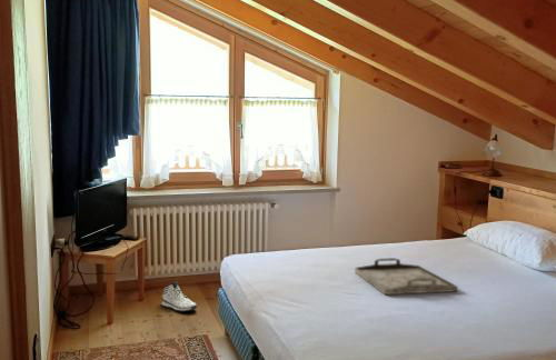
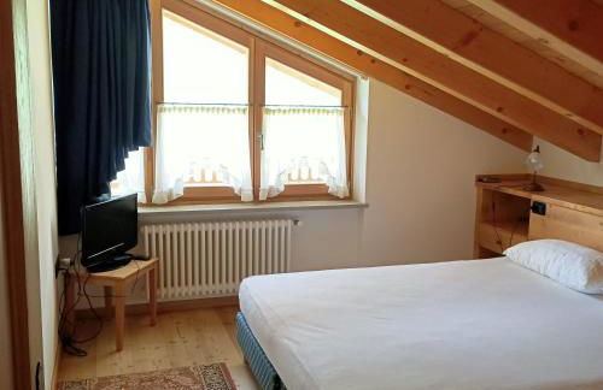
- sneaker [161,281,198,312]
- serving tray [354,257,459,296]
